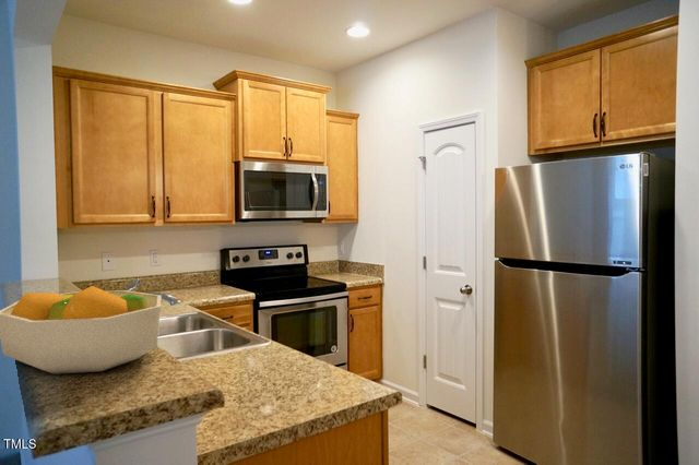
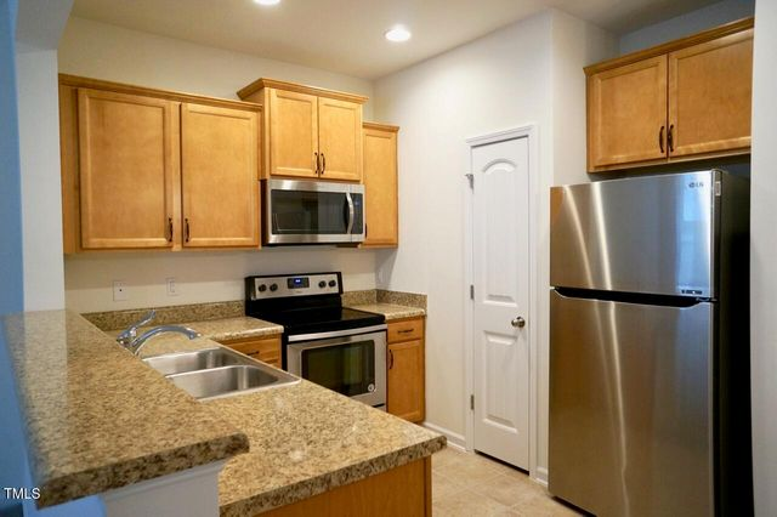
- fruit bowl [0,285,163,375]
